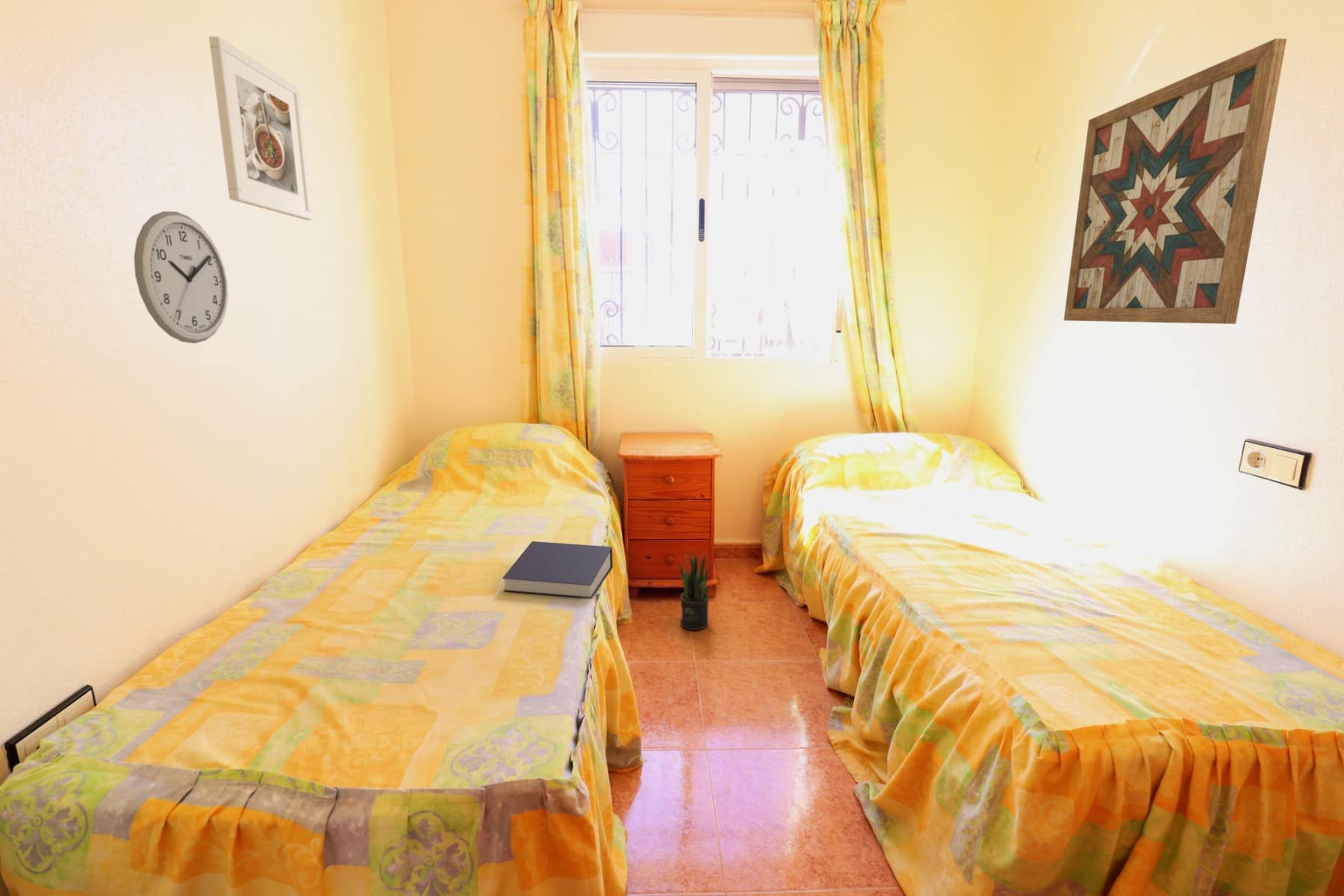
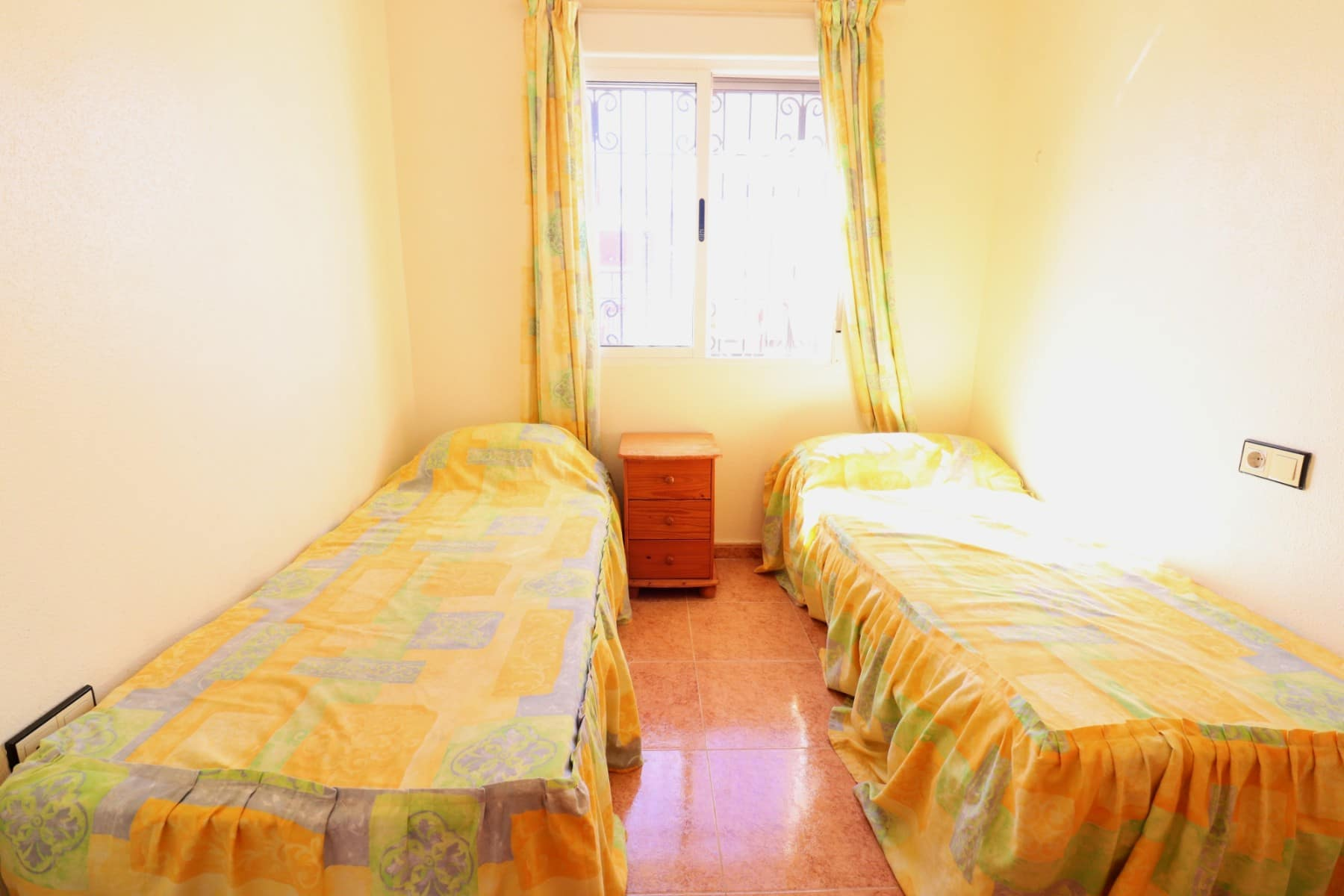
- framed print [208,36,314,221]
- potted plant [679,550,712,631]
- wall art [1063,37,1287,325]
- wall clock [133,211,229,344]
- book [502,541,614,599]
